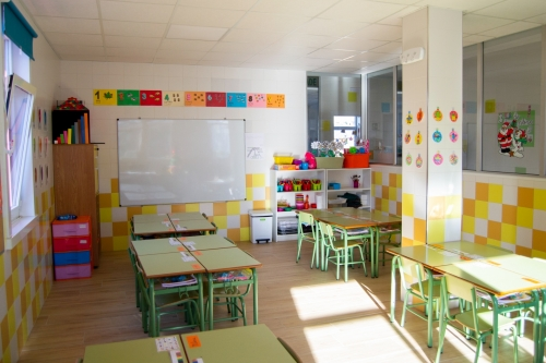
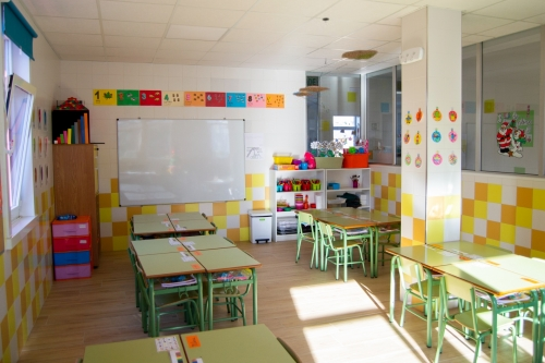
+ ceiling mobile [292,16,379,113]
